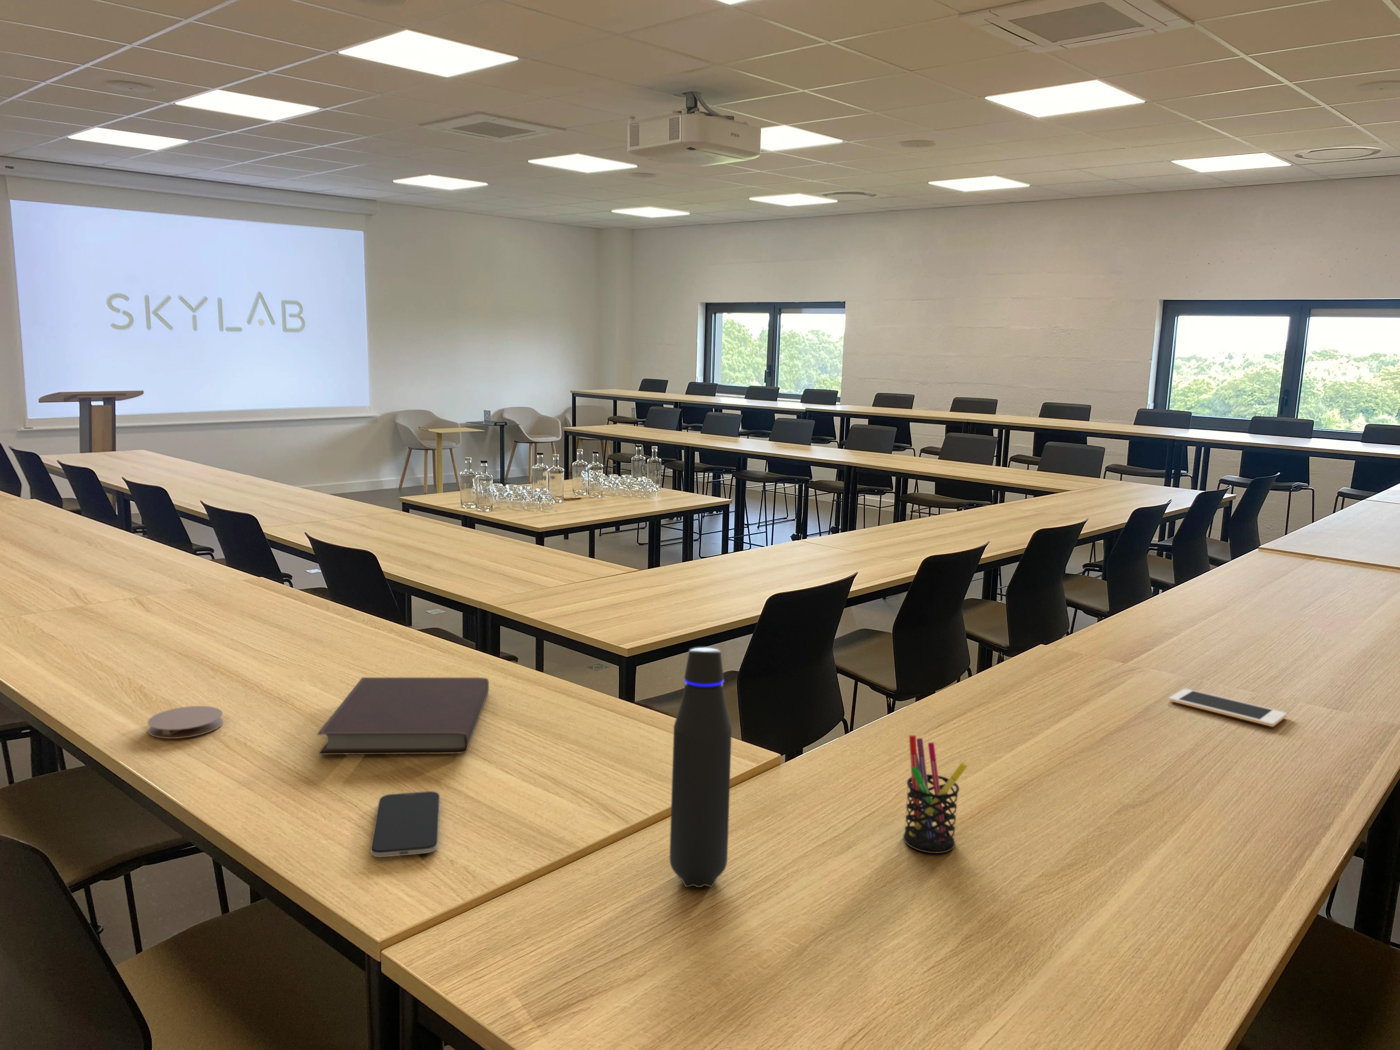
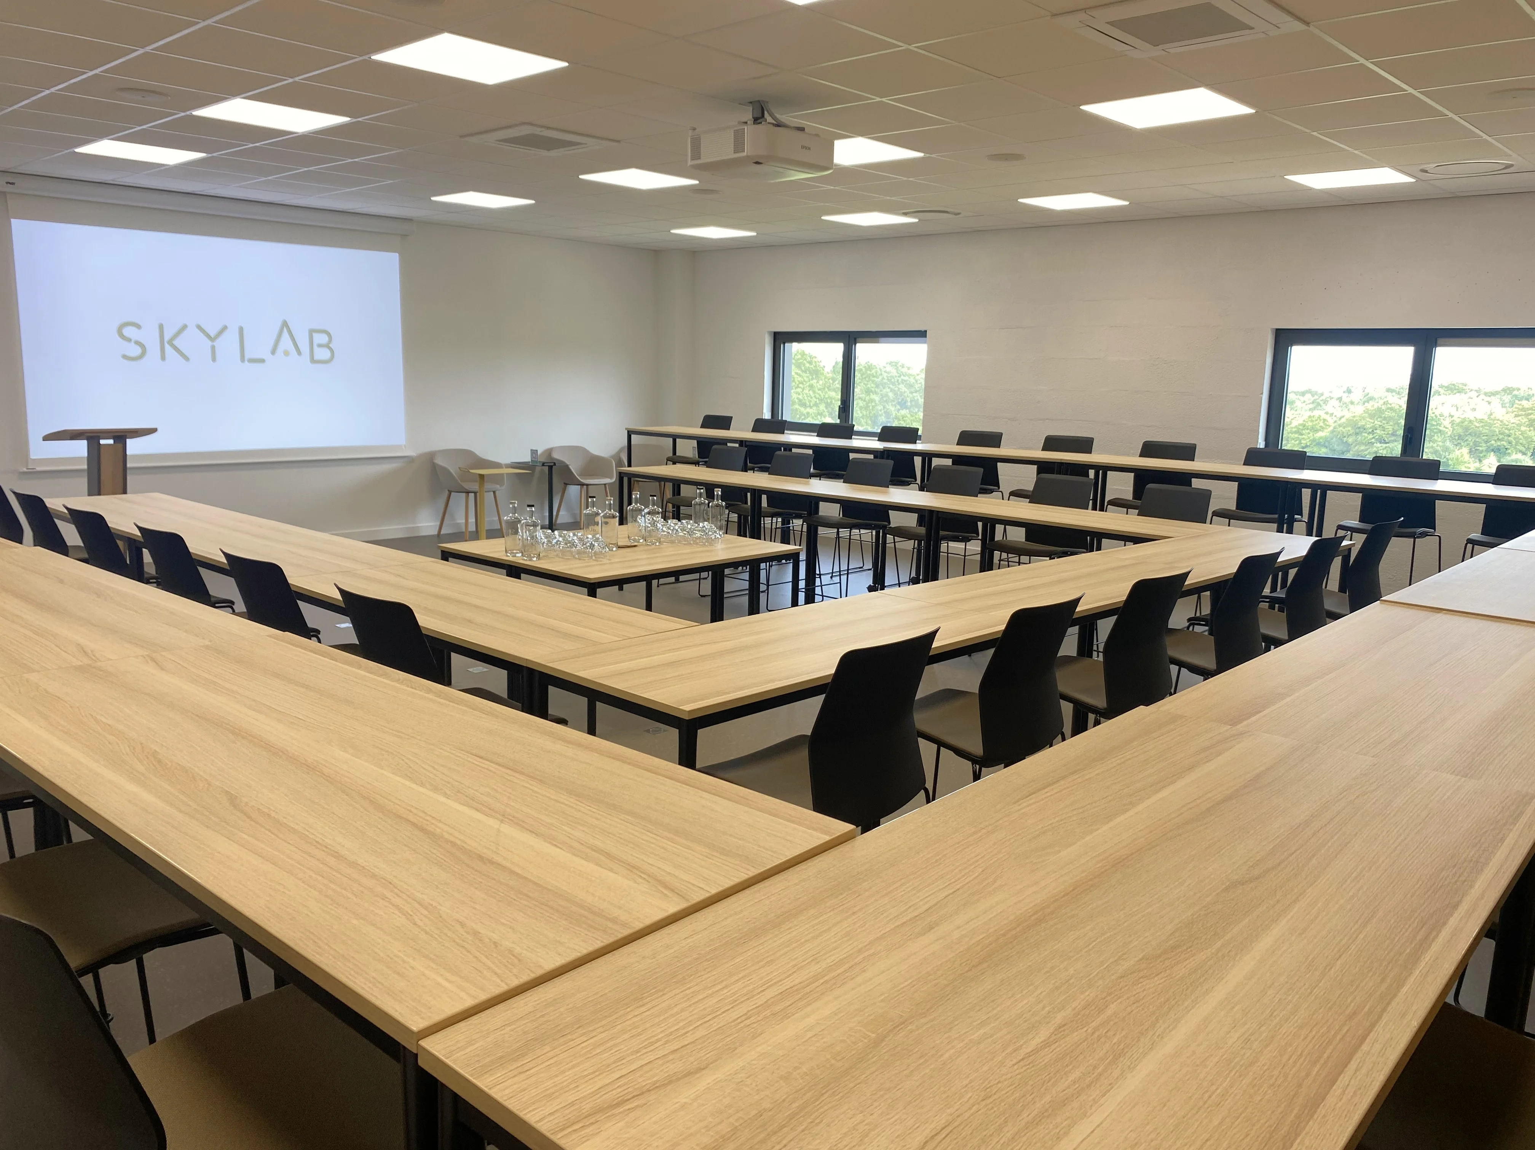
- notebook [316,677,489,754]
- pen holder [903,735,968,854]
- water bottle [669,647,732,888]
- cell phone [1169,688,1288,727]
- coaster [148,706,224,739]
- smartphone [370,791,441,858]
